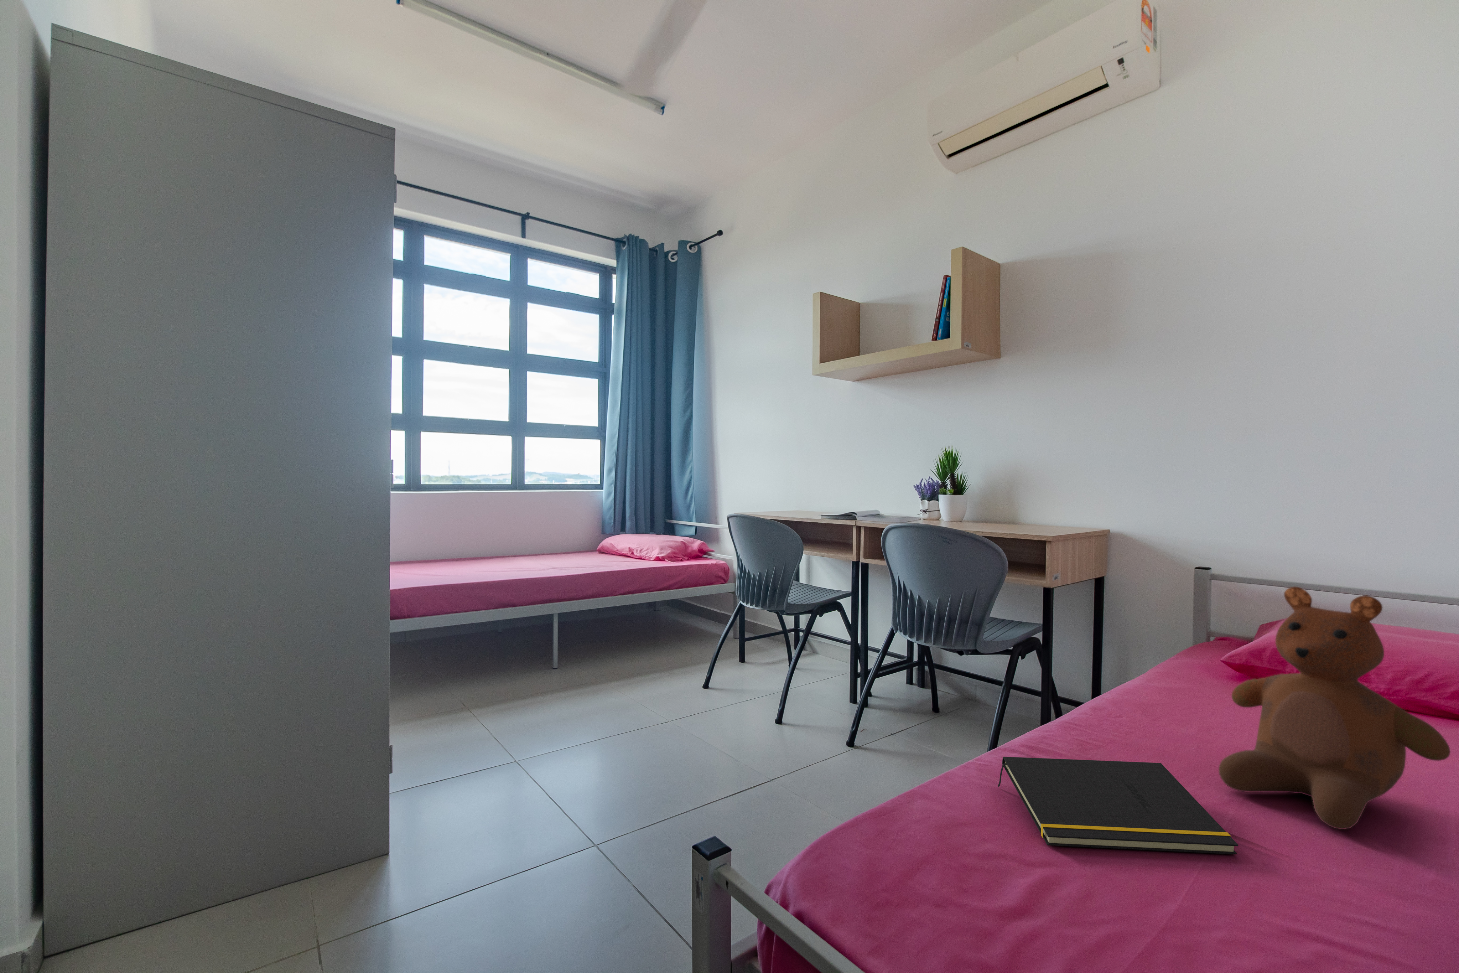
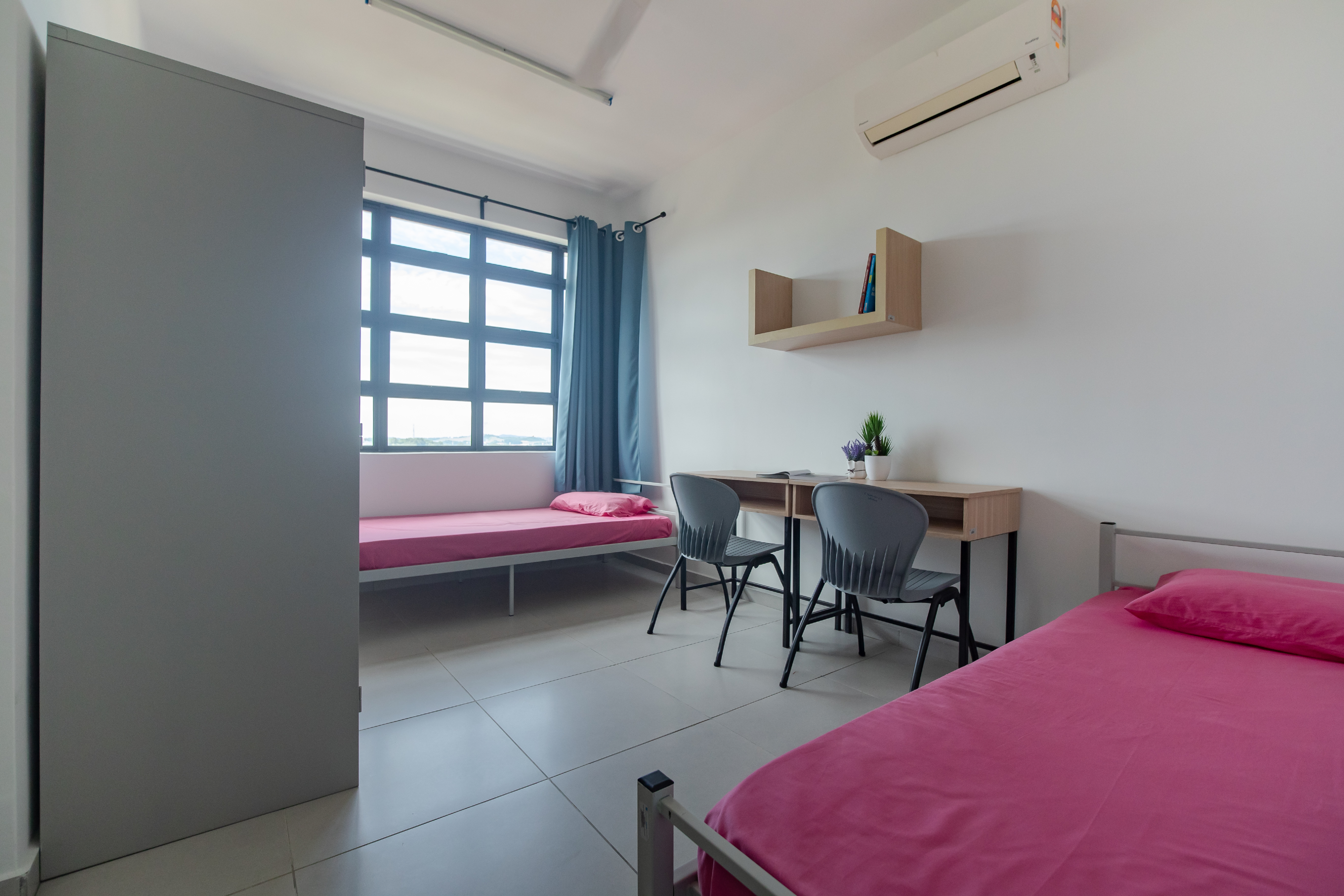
- teddy bear [1218,586,1450,830]
- notepad [998,757,1239,855]
